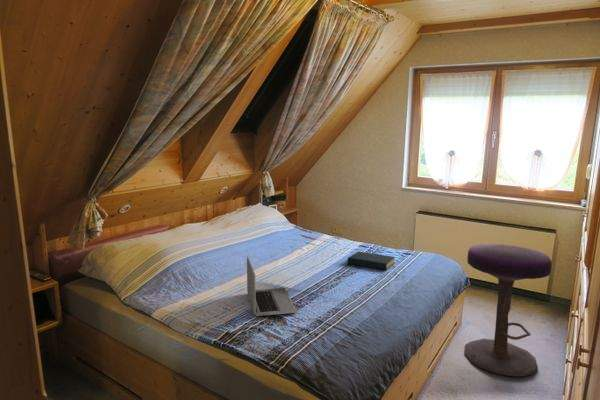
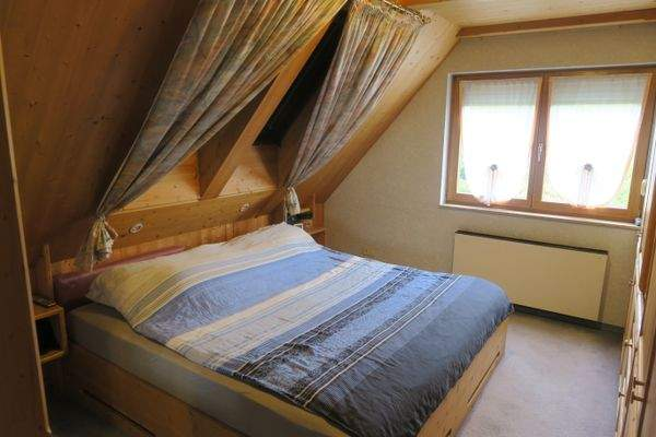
- stool [464,243,553,377]
- hardback book [347,251,396,271]
- laptop [246,255,298,317]
